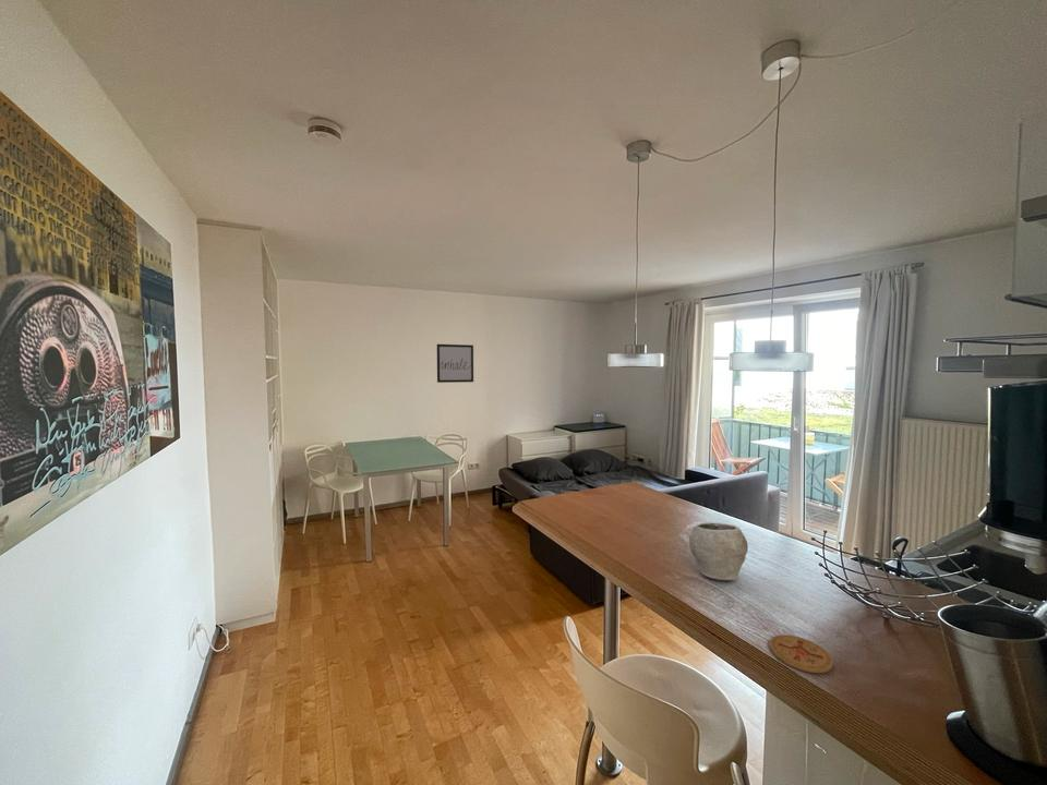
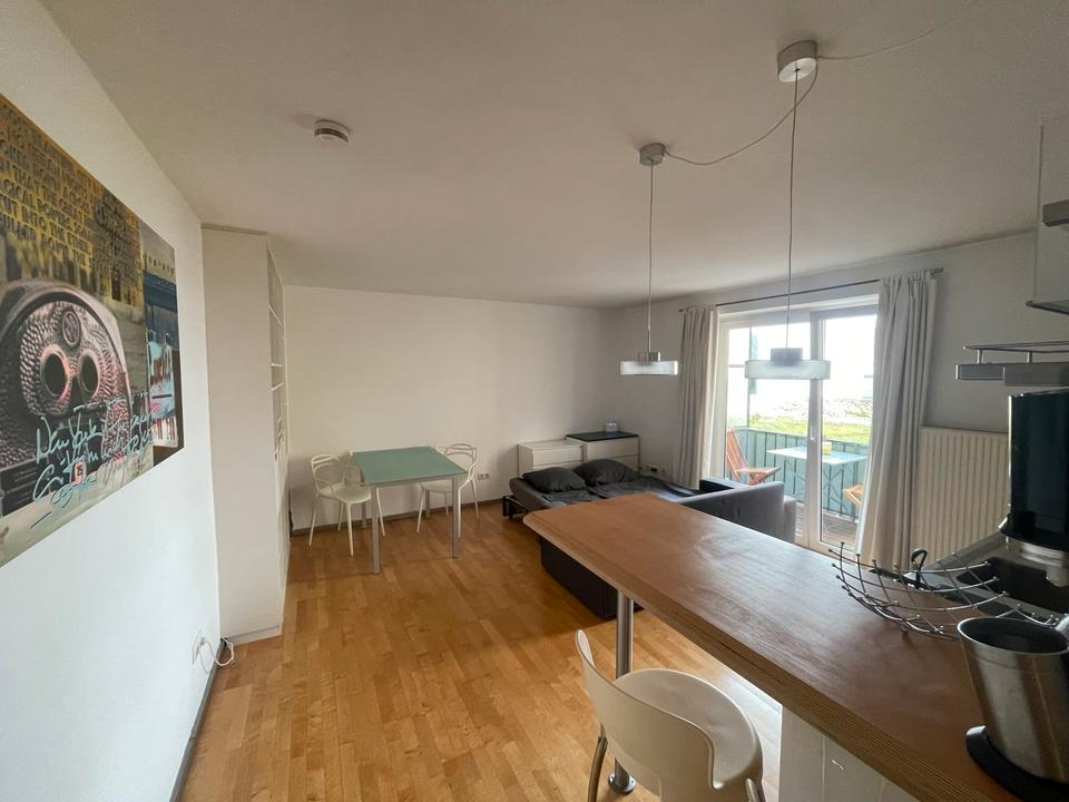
- coaster [768,633,834,674]
- bowl [688,521,749,581]
- wall art [436,343,474,384]
